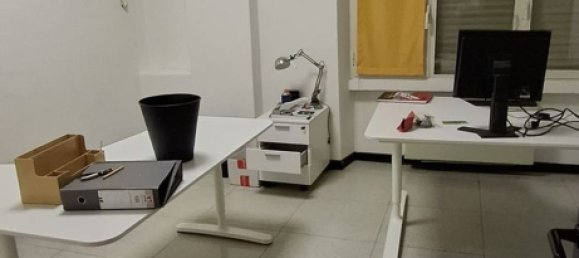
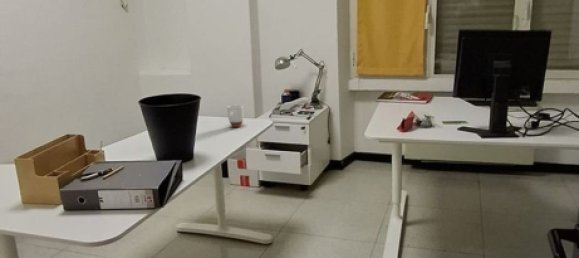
+ mug [226,104,245,128]
